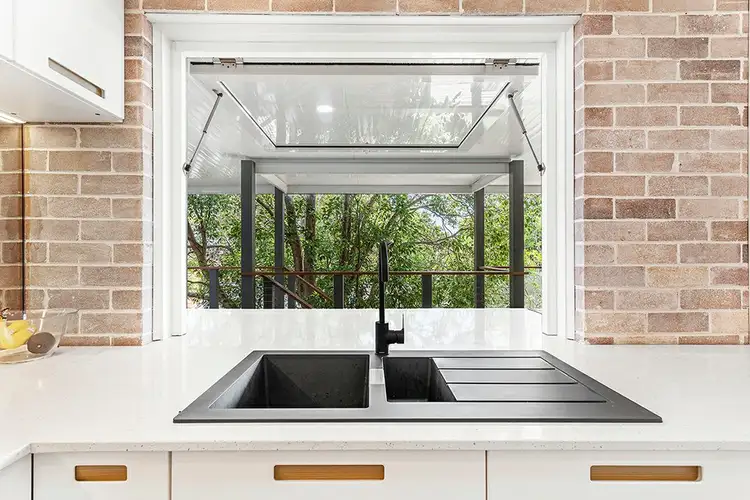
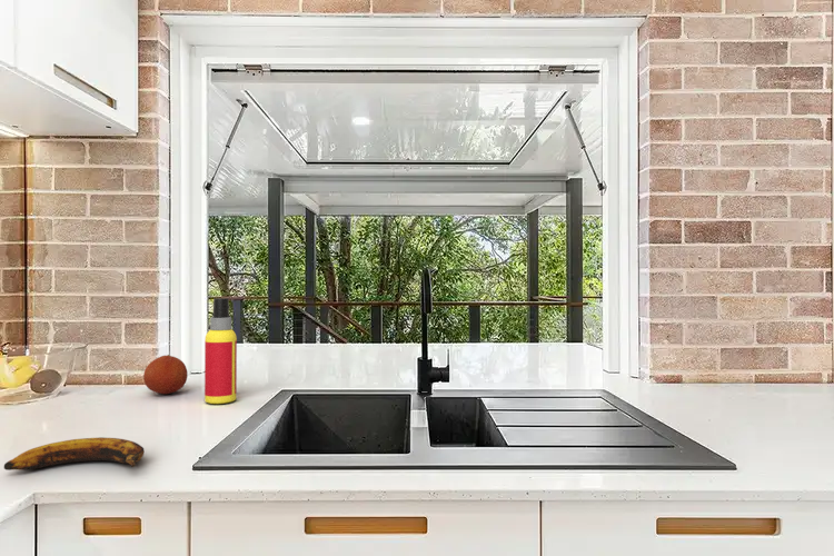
+ fruit [142,354,189,395]
+ spray bottle [203,297,238,405]
+ banana [3,436,145,471]
